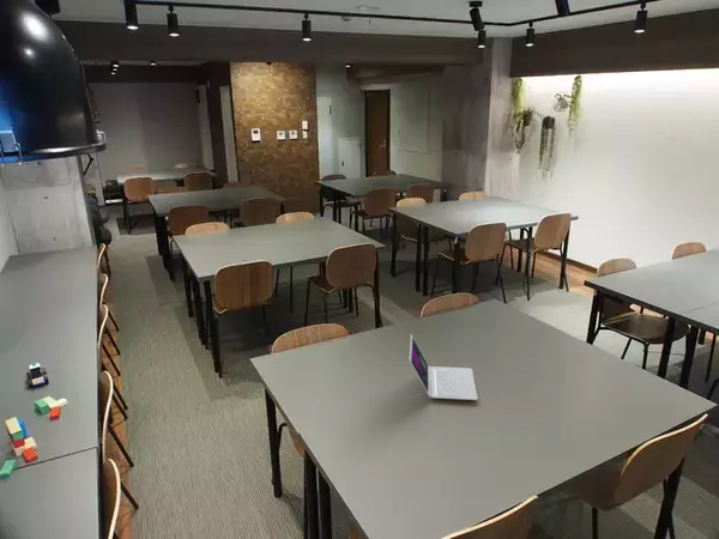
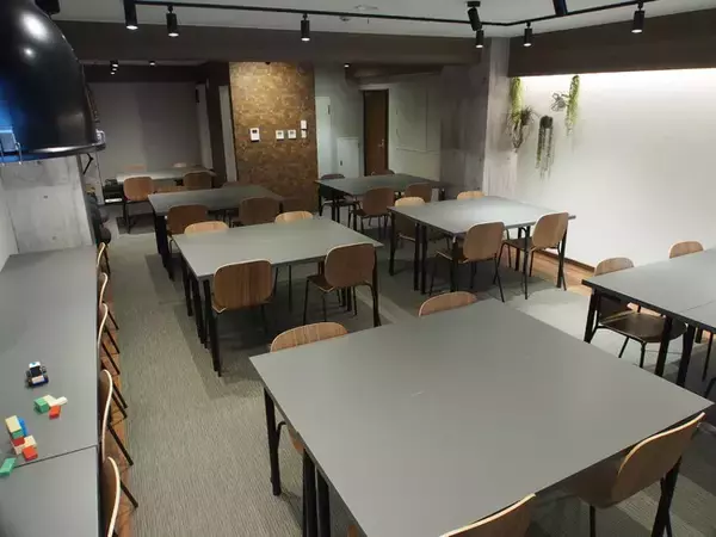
- laptop [409,333,479,401]
